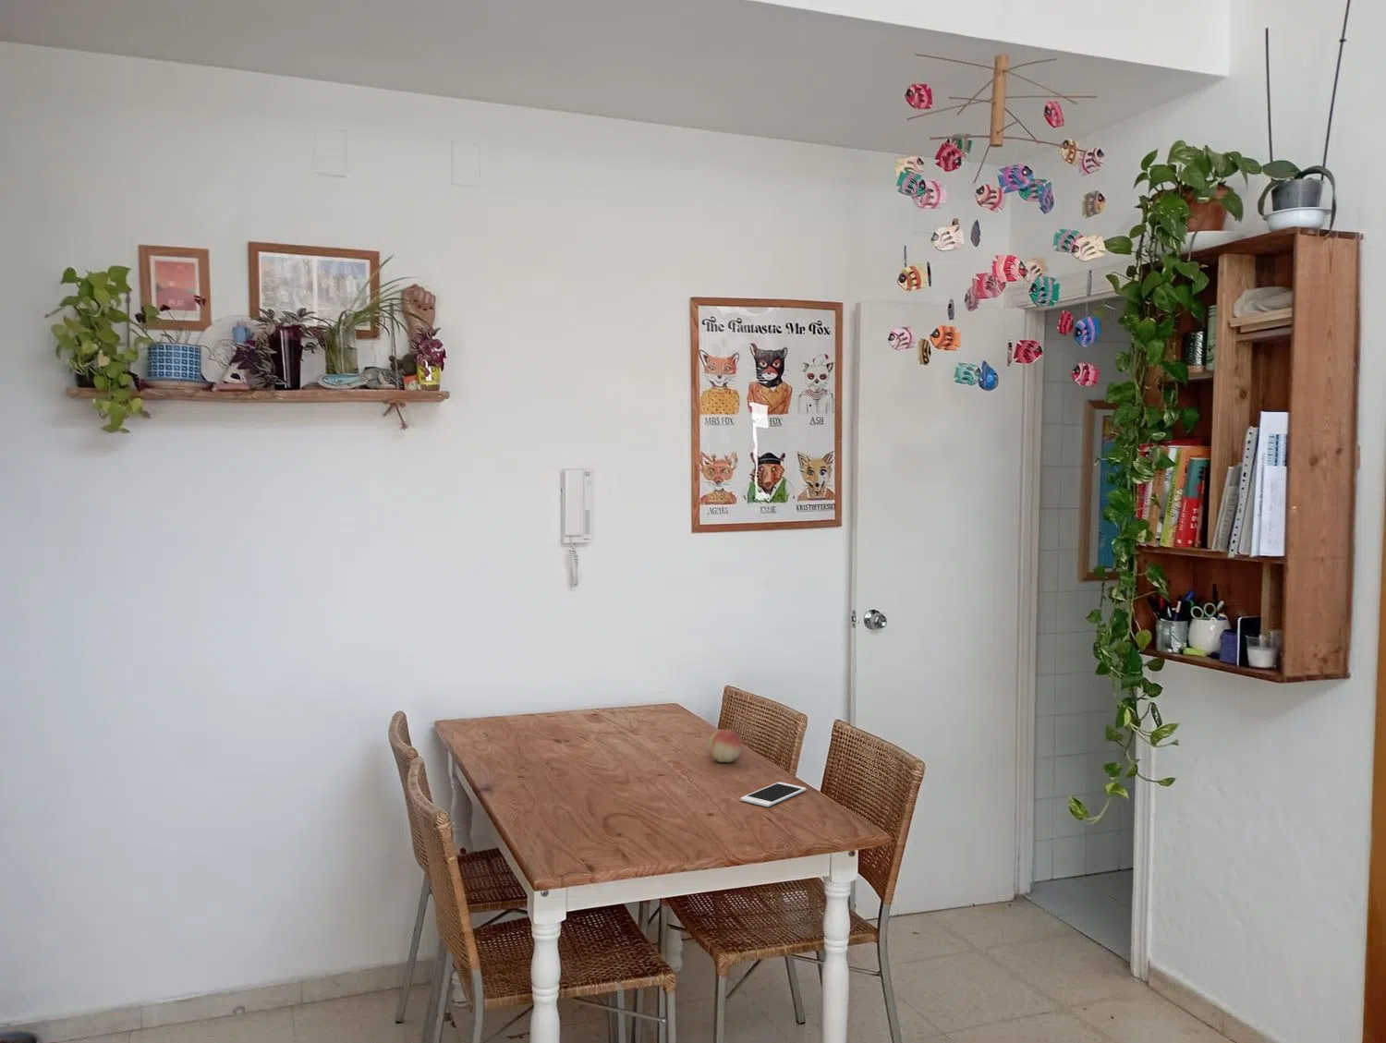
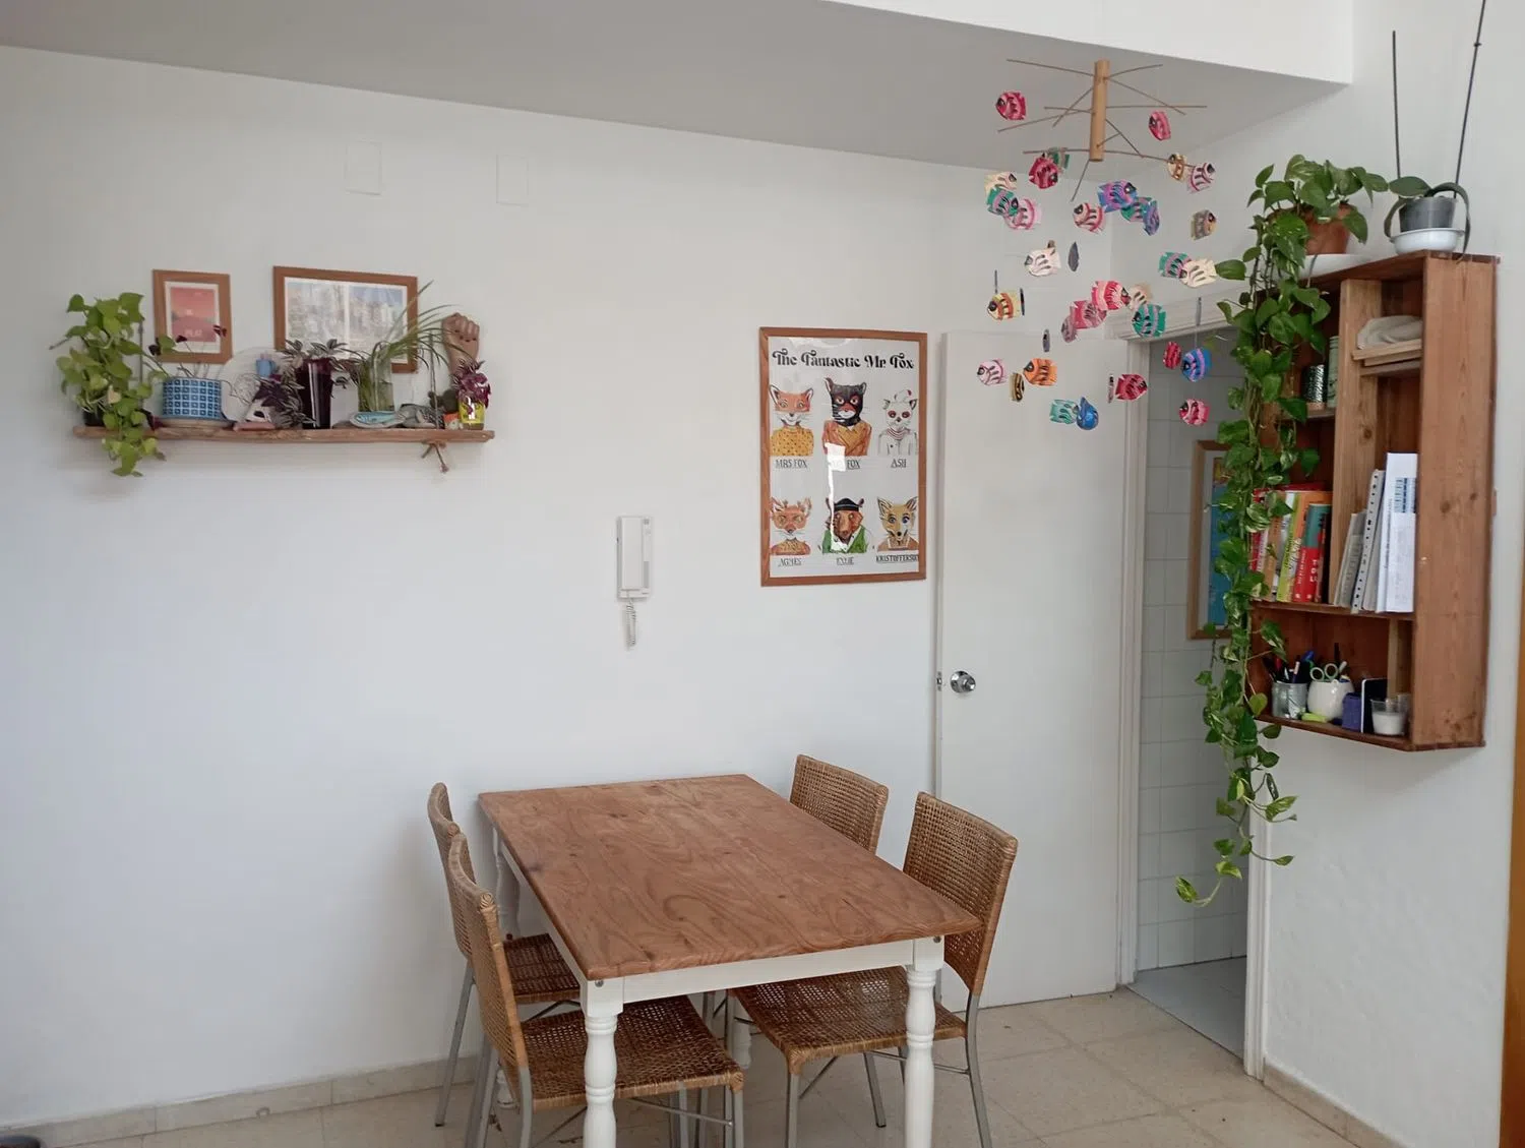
- cell phone [740,781,806,807]
- fruit [708,727,743,764]
